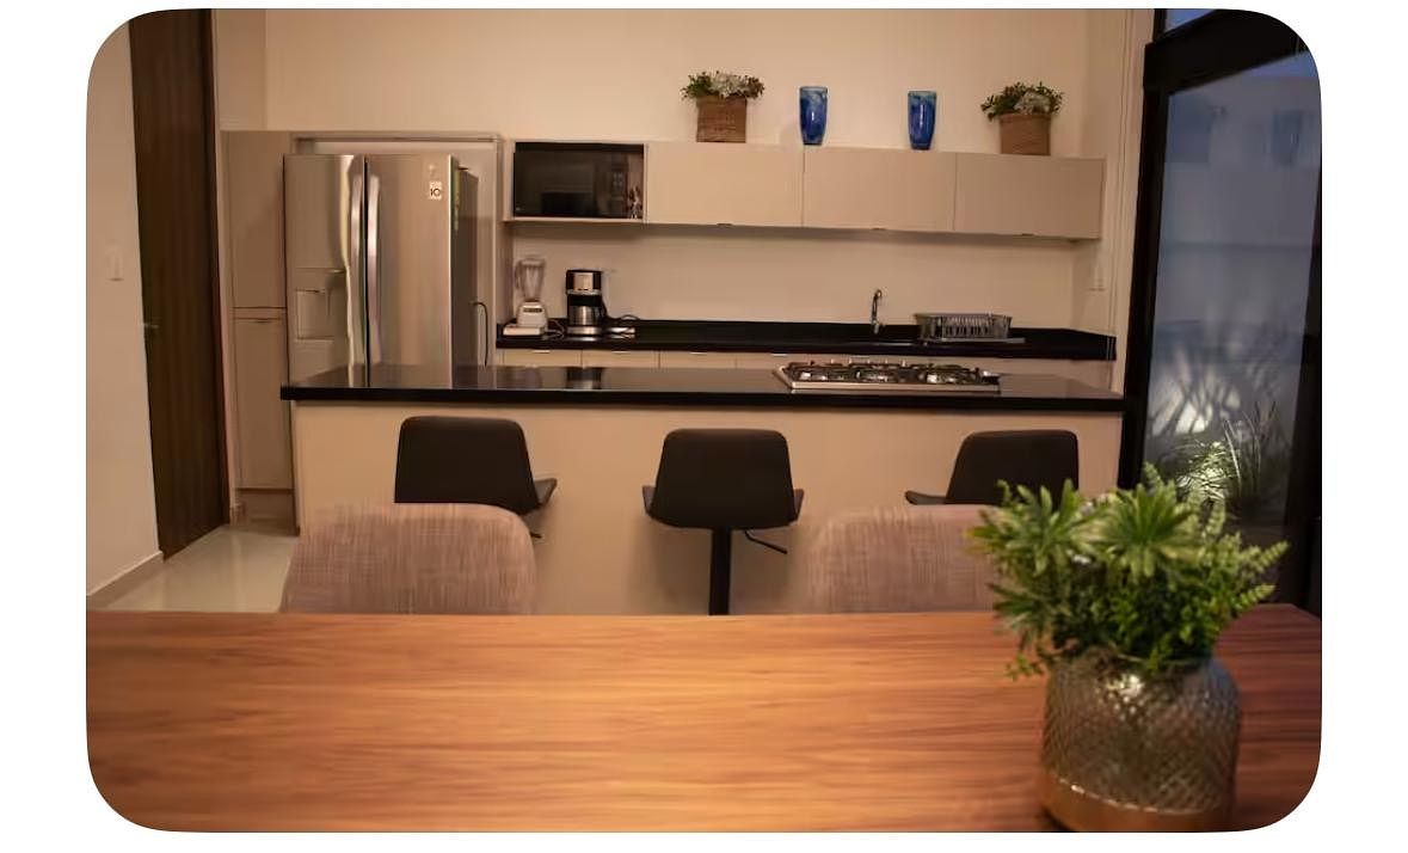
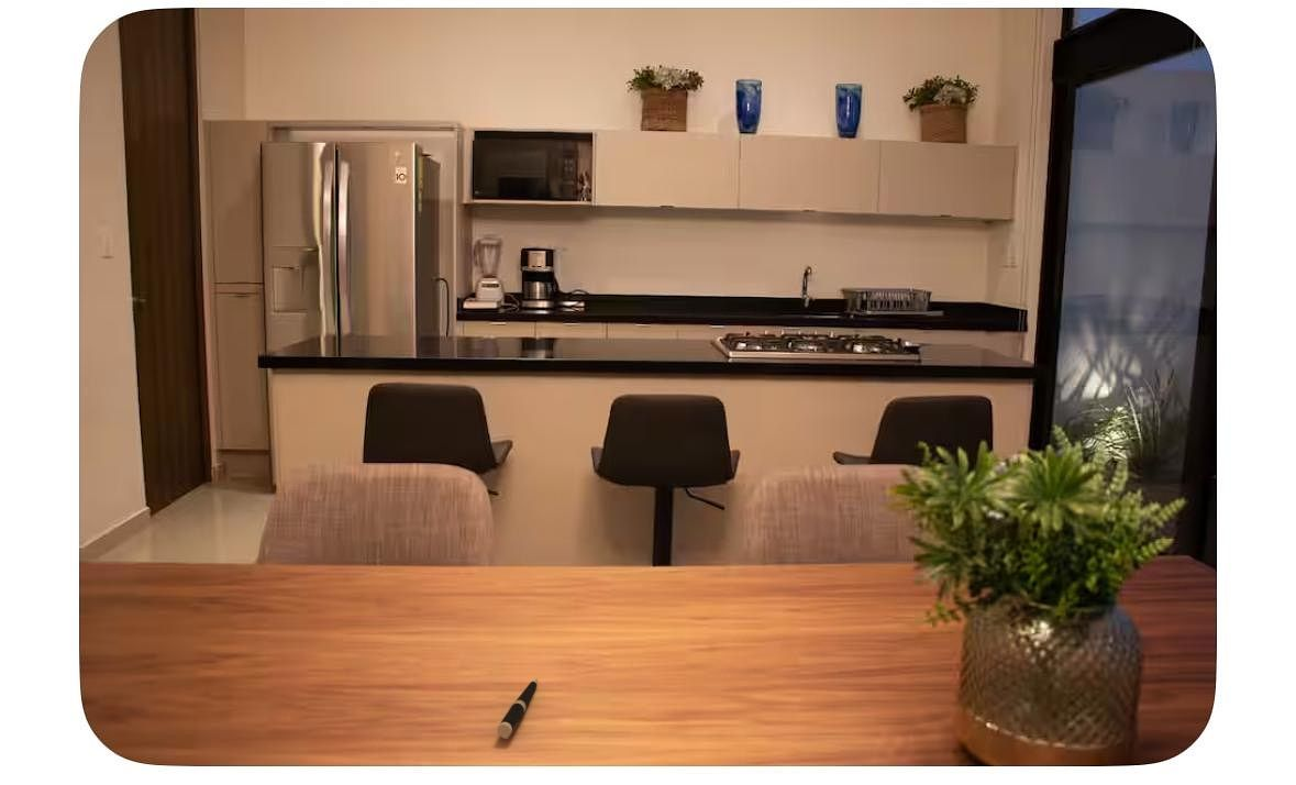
+ pen [496,677,539,740]
